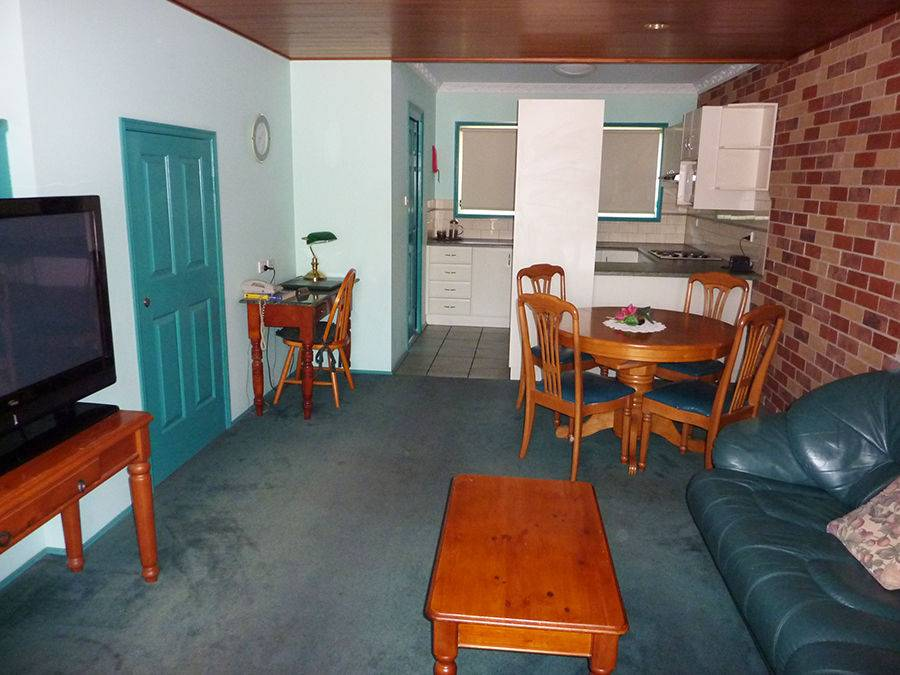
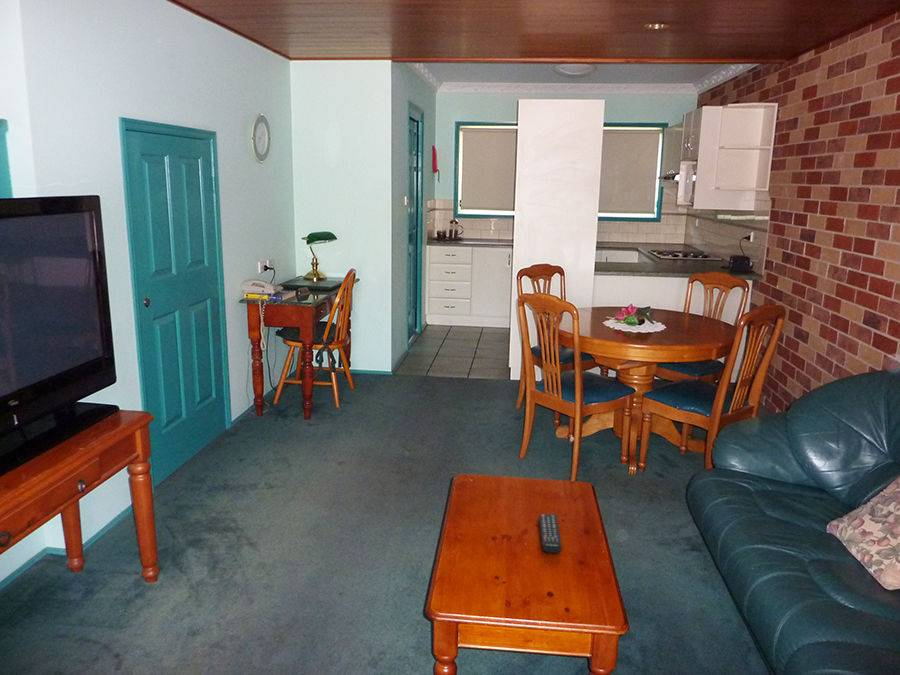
+ remote control [538,513,562,554]
